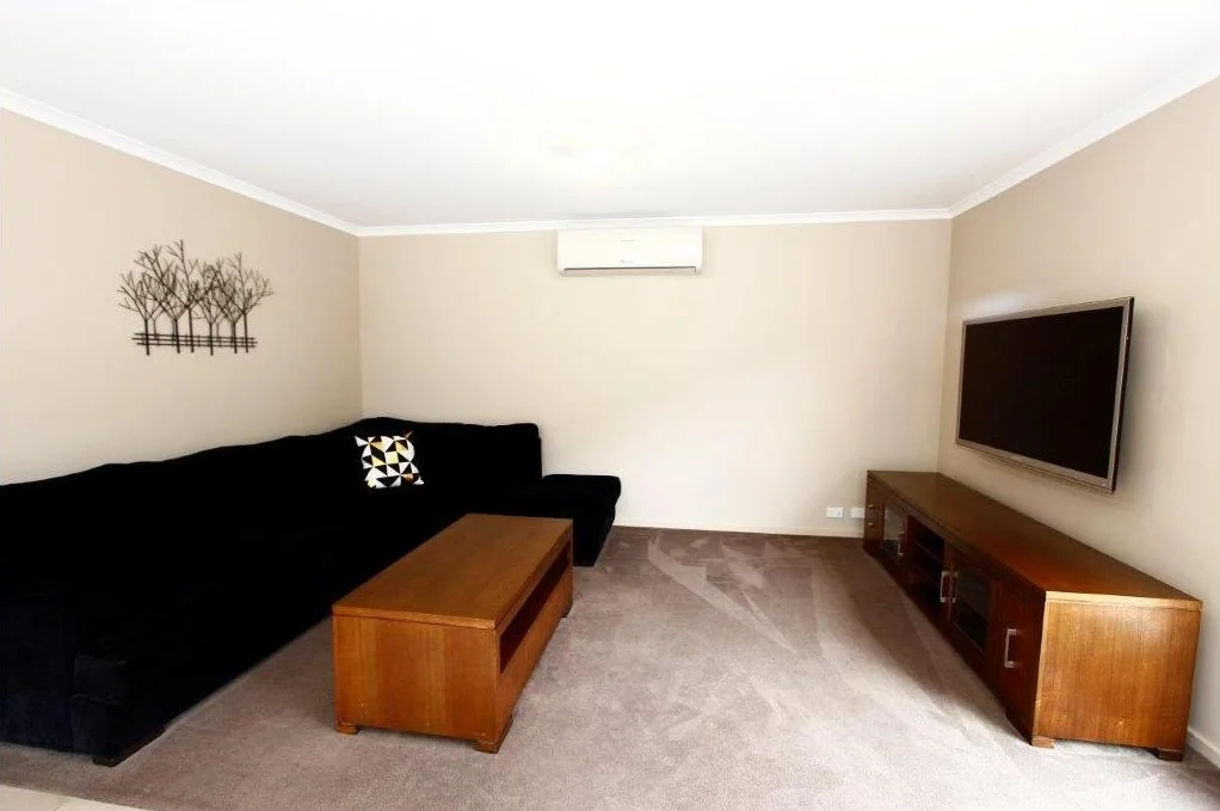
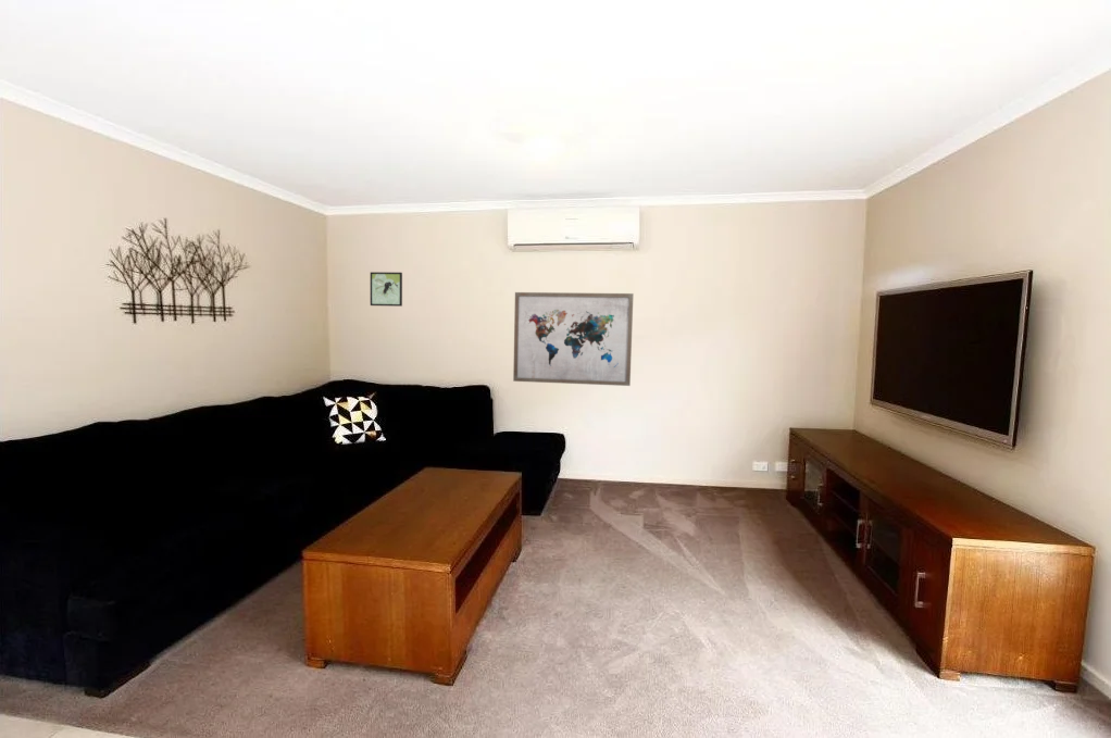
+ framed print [370,271,403,308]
+ wall art [512,291,635,387]
